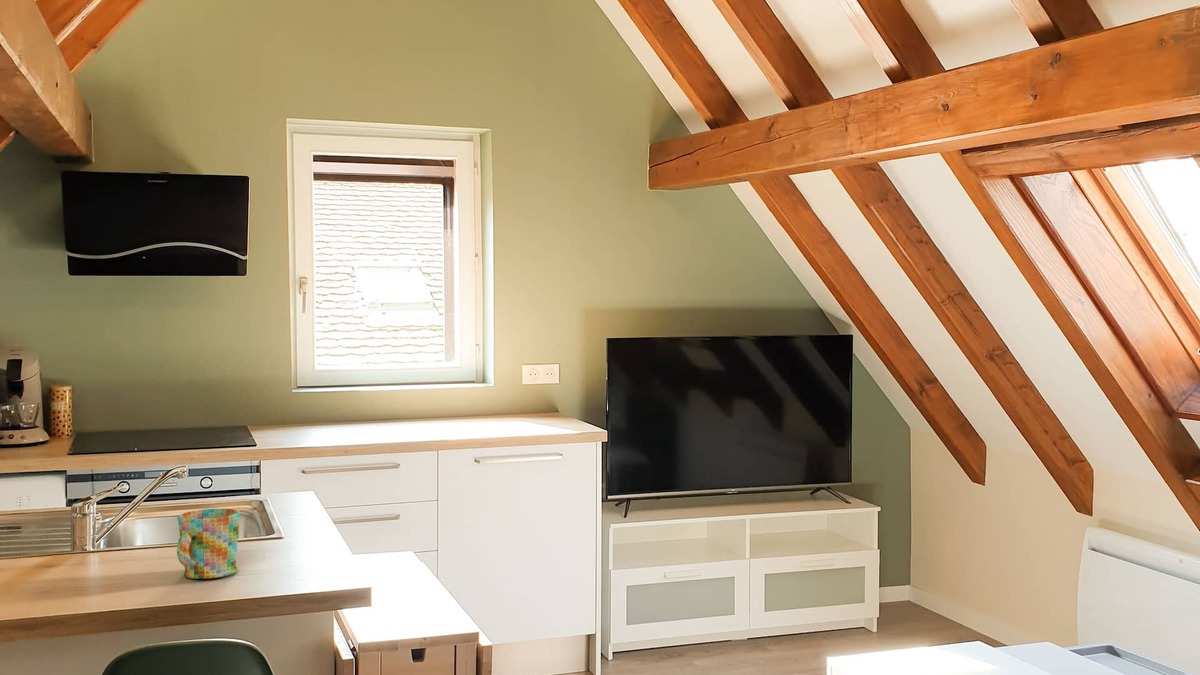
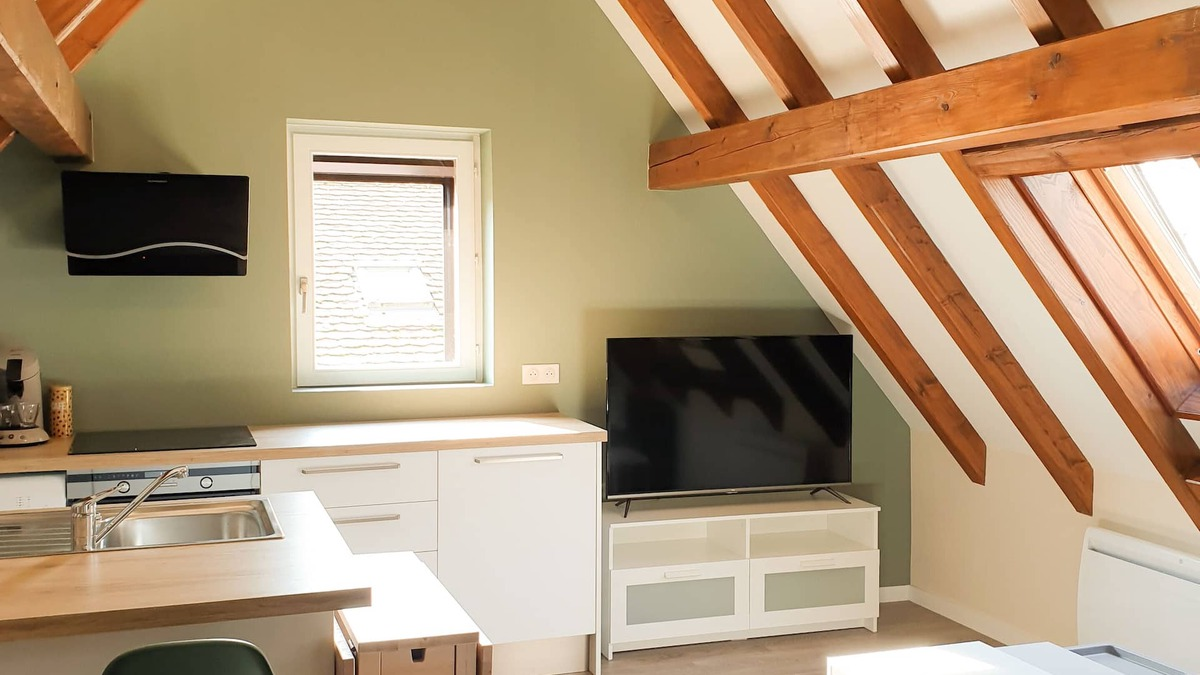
- mug [176,508,241,580]
